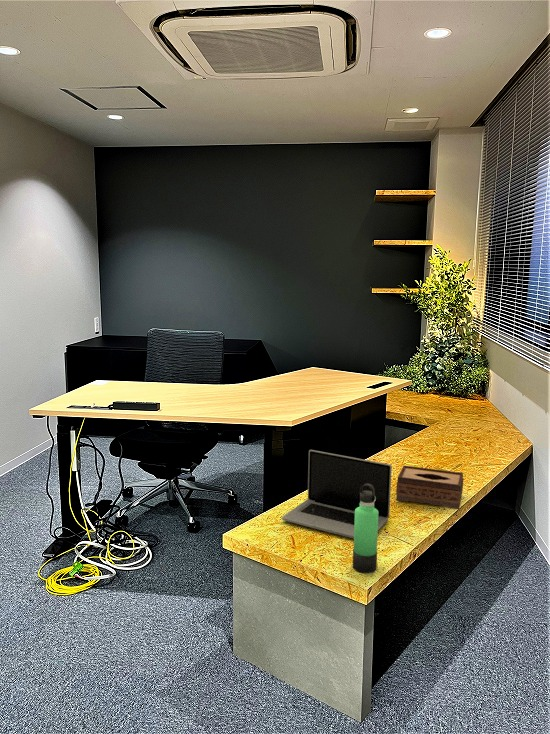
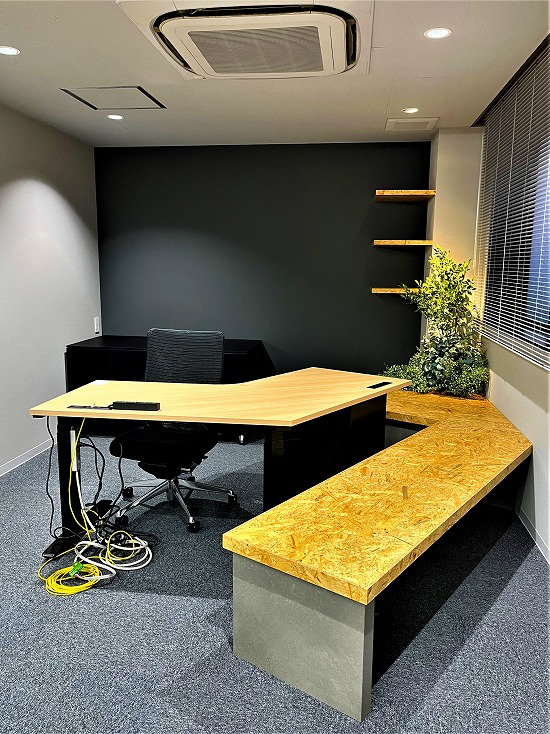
- tissue box [395,465,464,510]
- thermos bottle [352,483,379,574]
- laptop [281,449,393,539]
